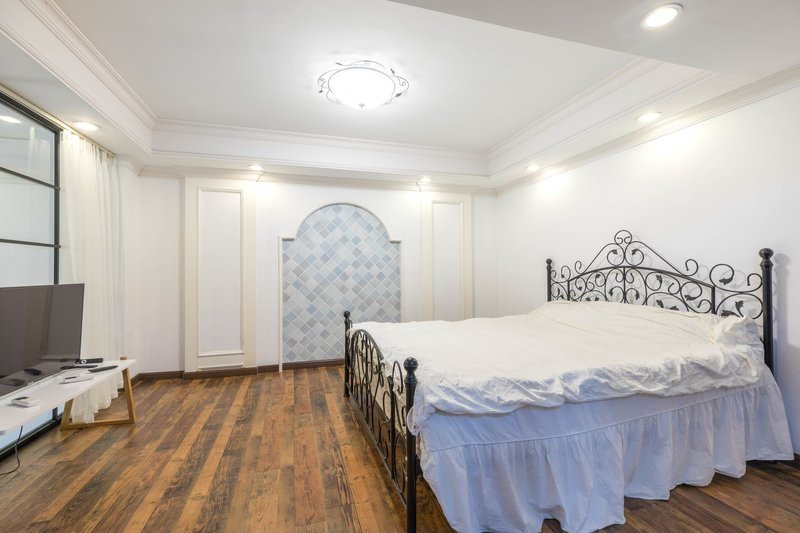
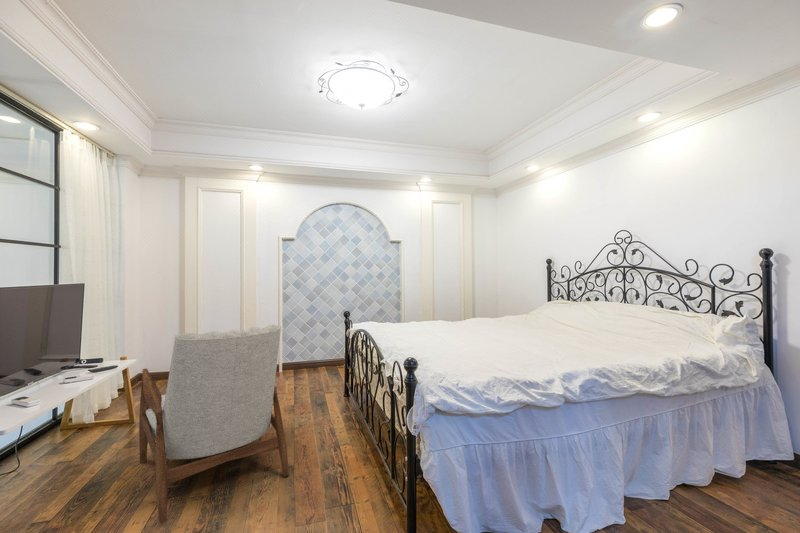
+ armchair [138,323,290,524]
